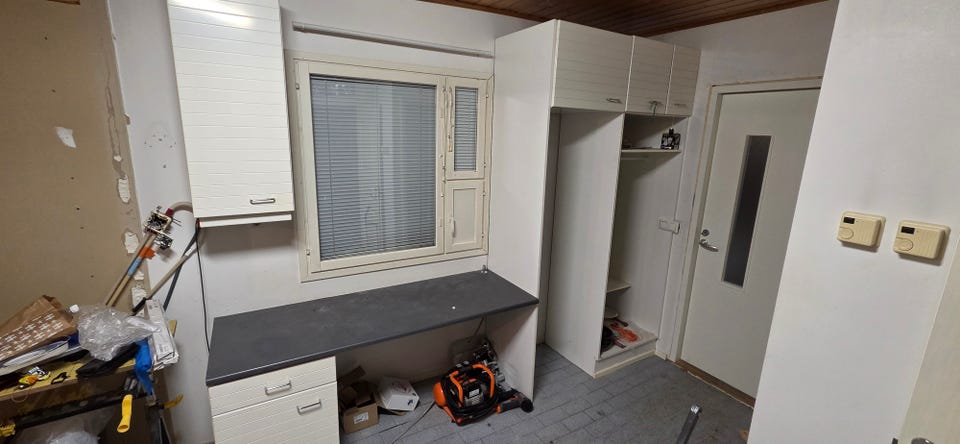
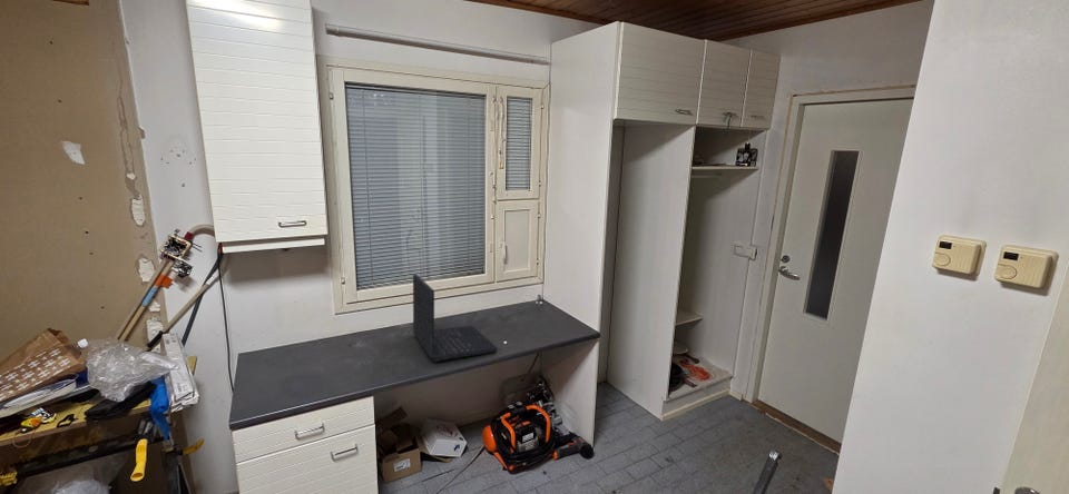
+ laptop [412,274,498,363]
